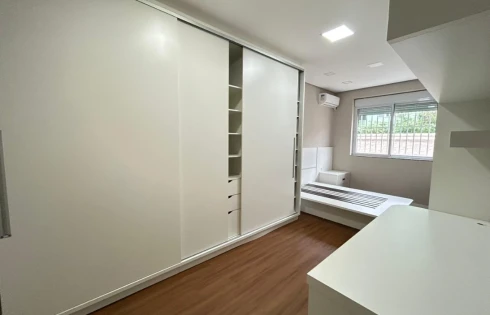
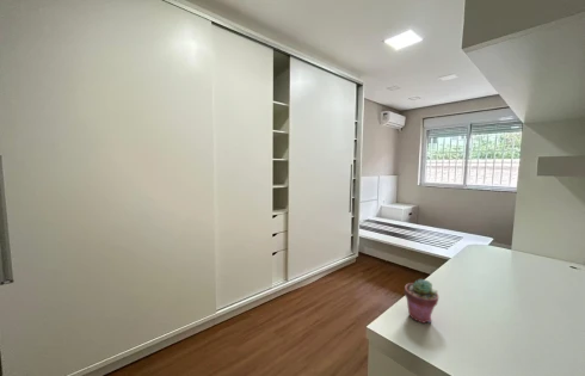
+ potted succulent [404,278,439,325]
